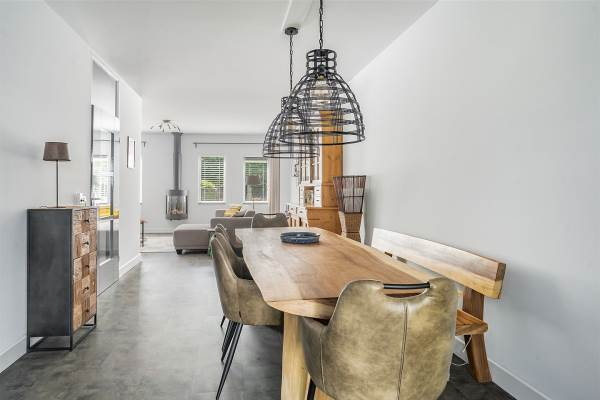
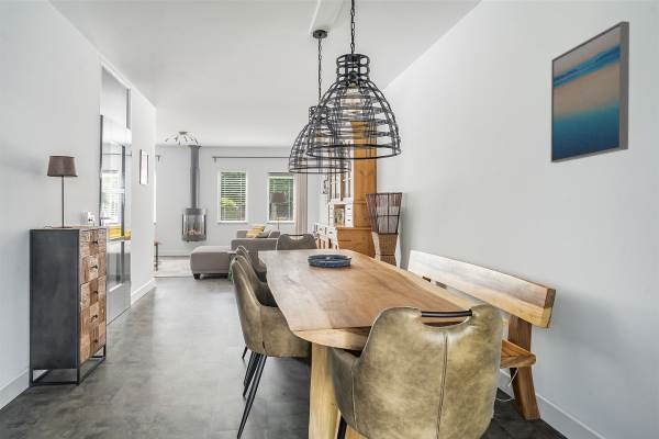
+ wall art [550,20,630,164]
